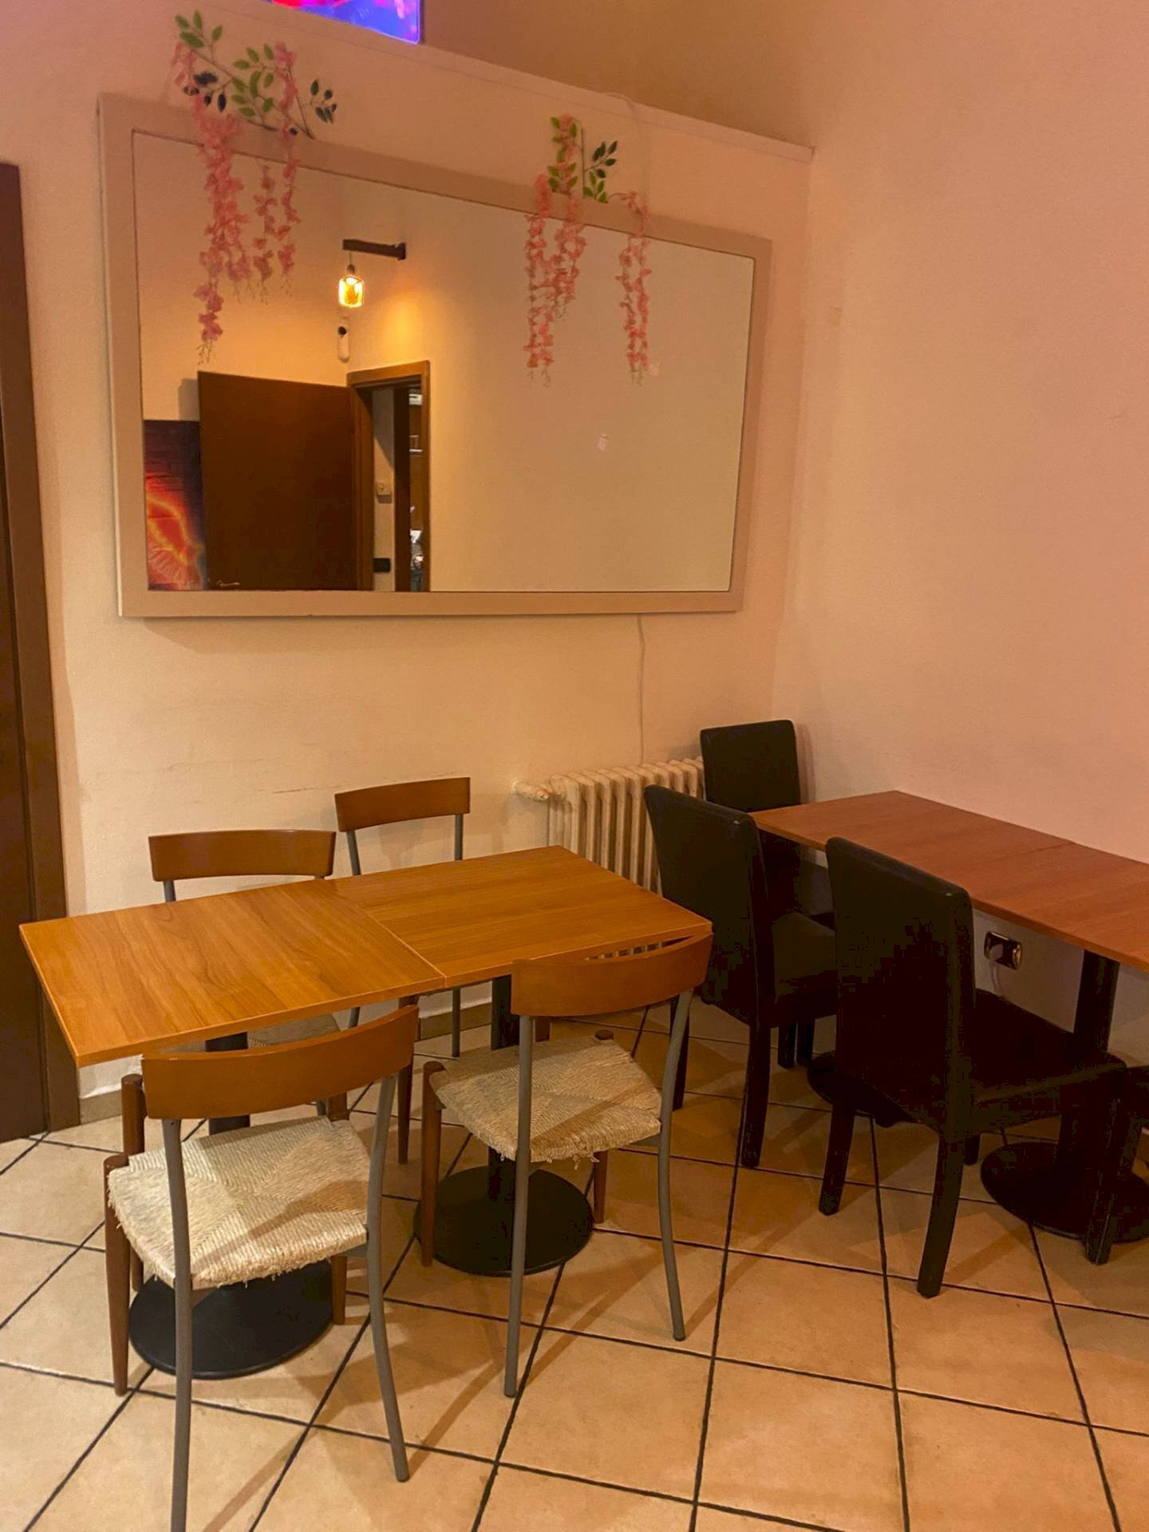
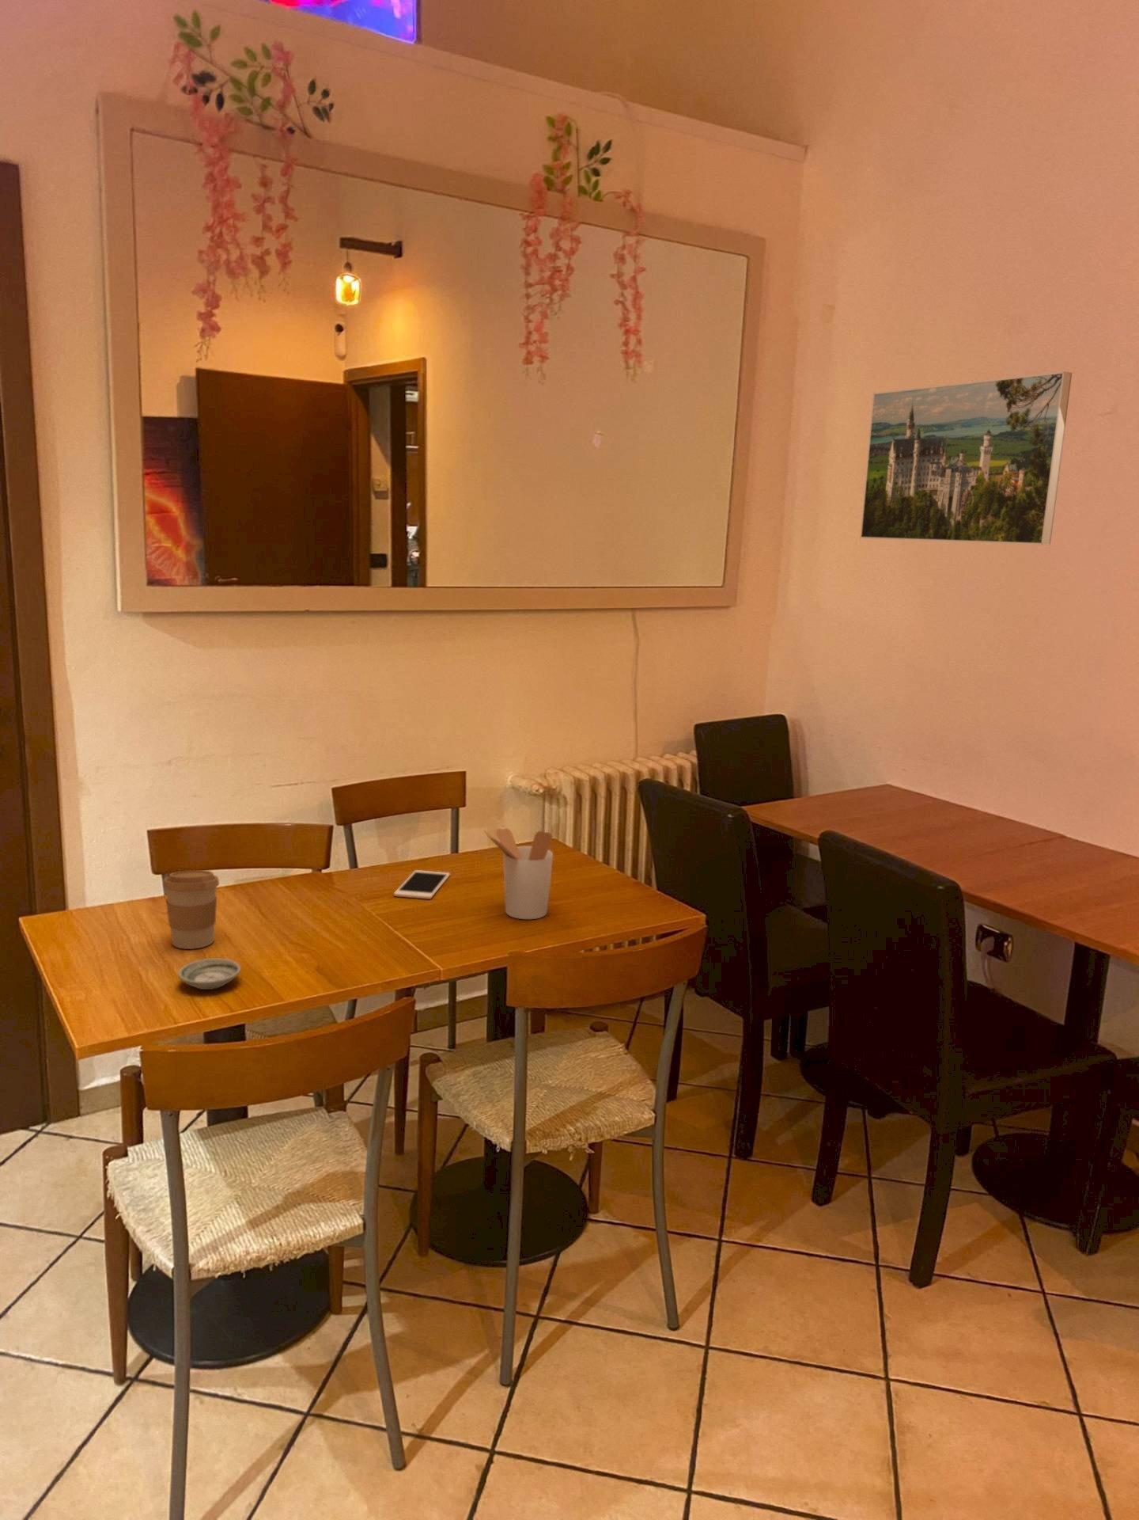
+ cell phone [394,869,451,900]
+ saucer [177,957,242,990]
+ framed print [859,371,1072,546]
+ coffee cup [163,869,220,950]
+ utensil holder [483,827,554,920]
